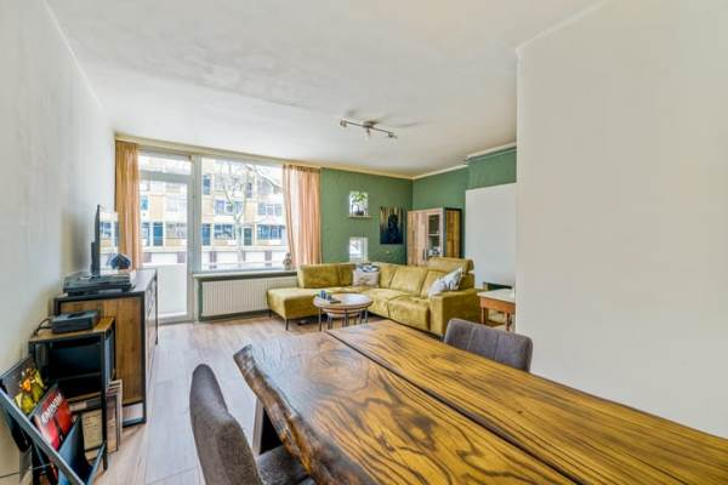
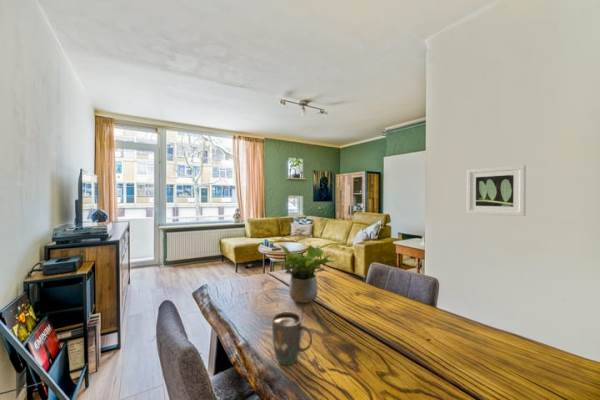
+ potted plant [271,243,337,304]
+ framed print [466,164,527,217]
+ mug [271,311,313,366]
